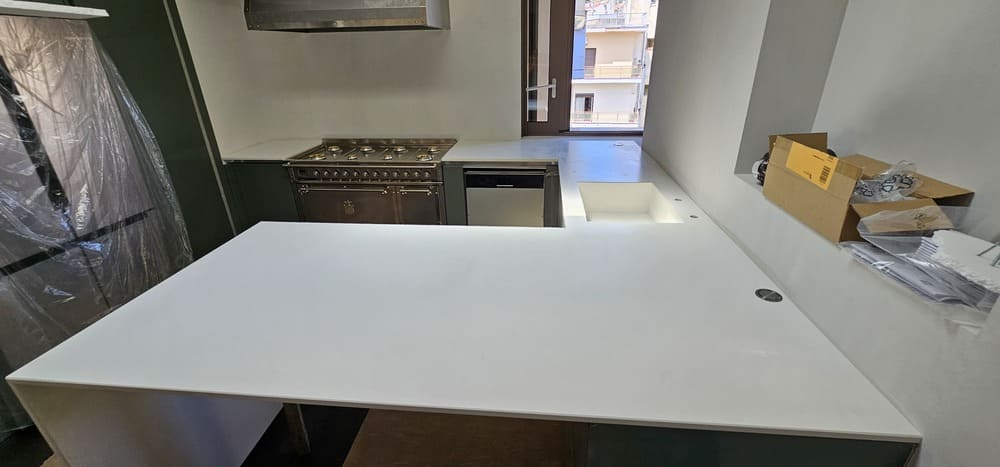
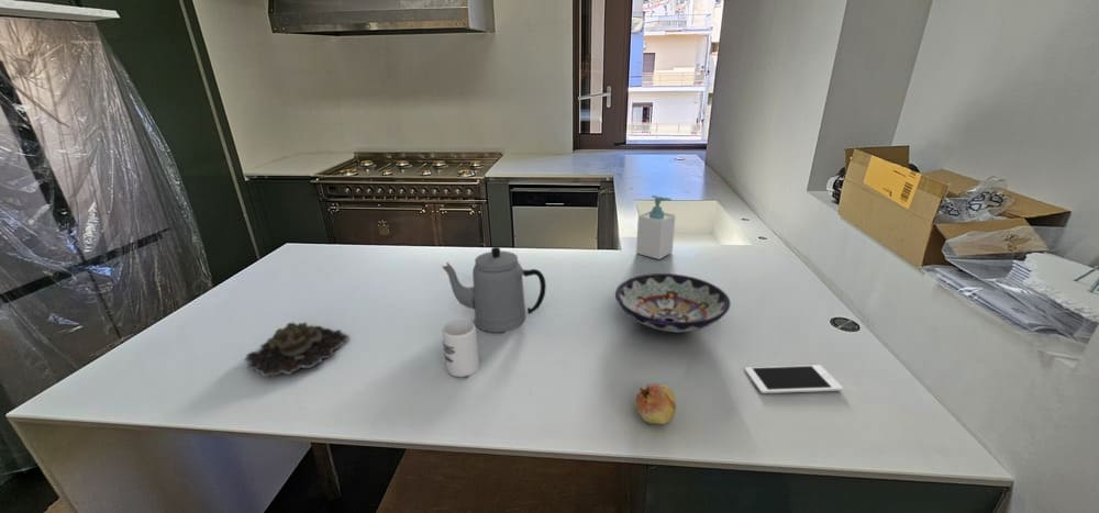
+ teapot [441,246,547,333]
+ cell phone [744,364,844,394]
+ soap bottle [635,194,676,260]
+ fruit [634,382,678,425]
+ bowl [614,272,732,333]
+ cup [442,319,480,378]
+ succulent plant [244,321,349,377]
